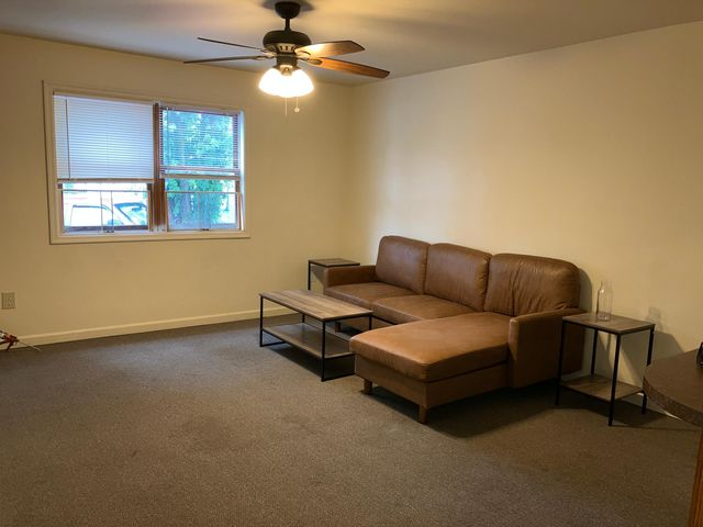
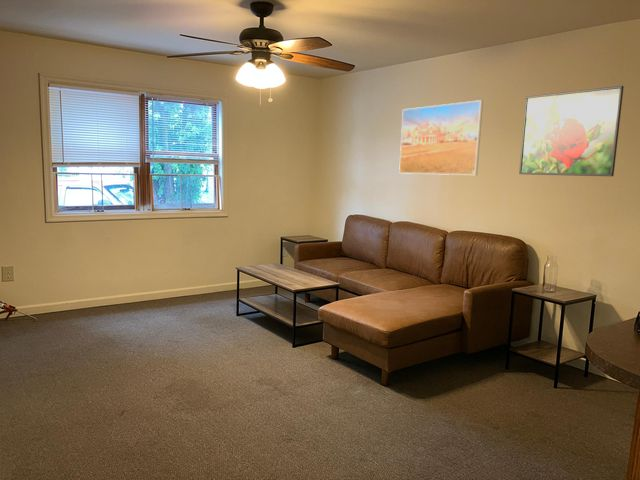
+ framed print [398,99,484,176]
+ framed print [518,85,625,177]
